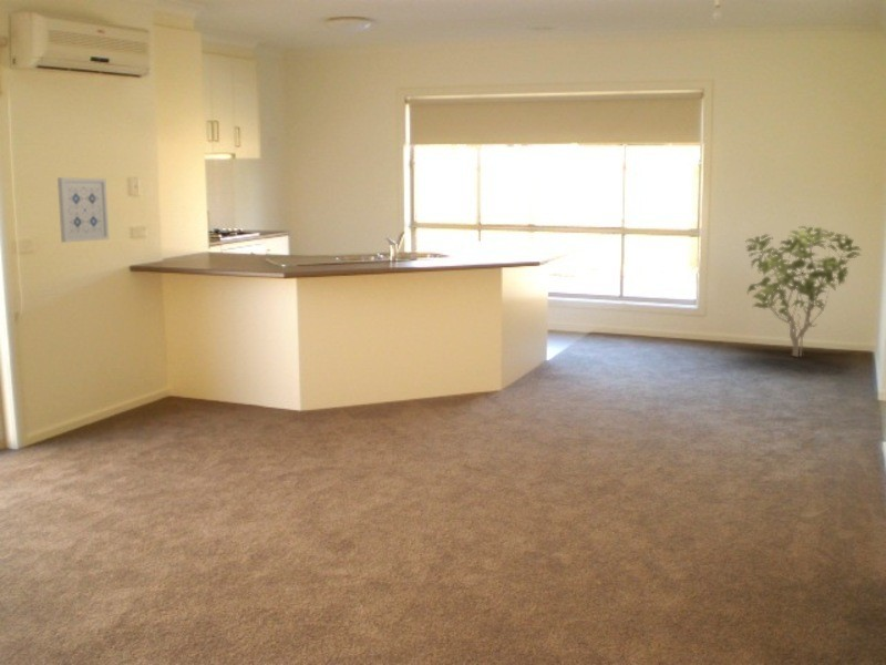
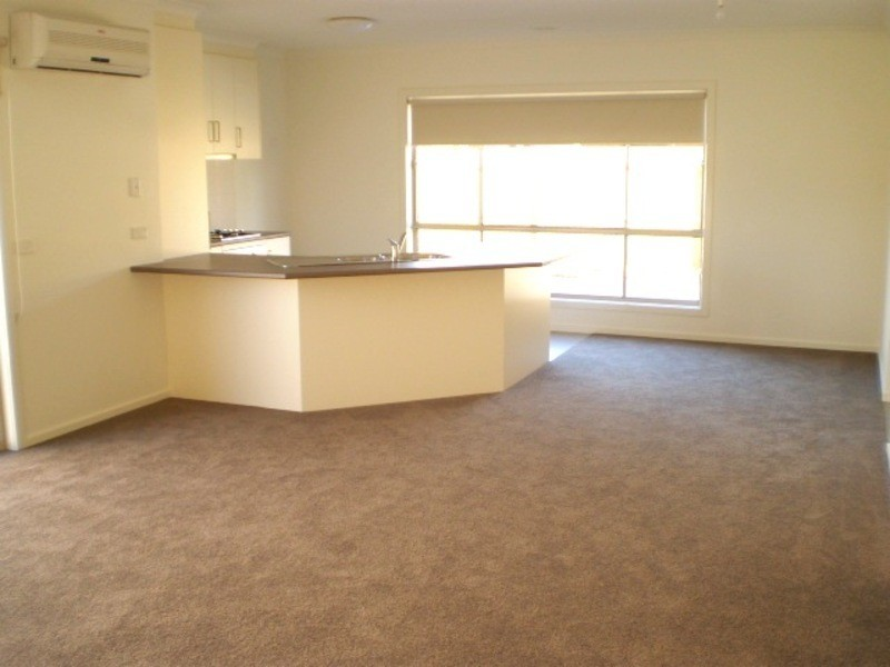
- shrub [744,225,863,358]
- wall art [56,176,110,244]
